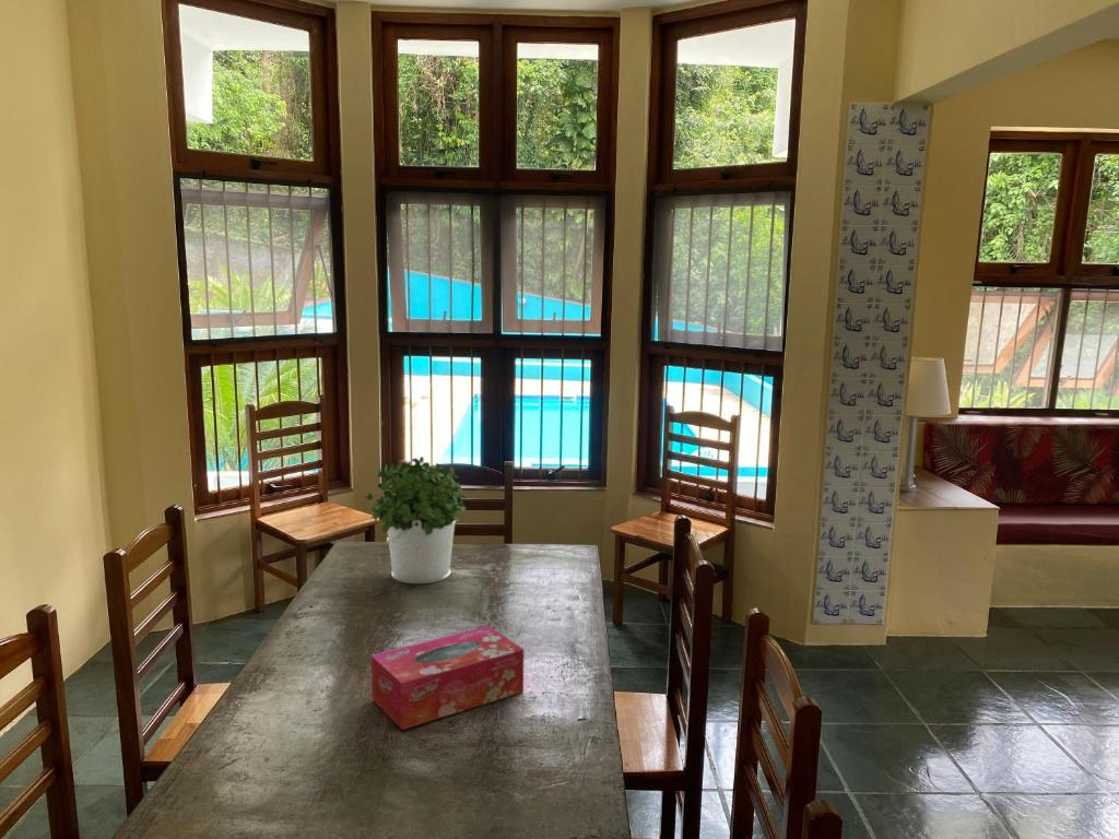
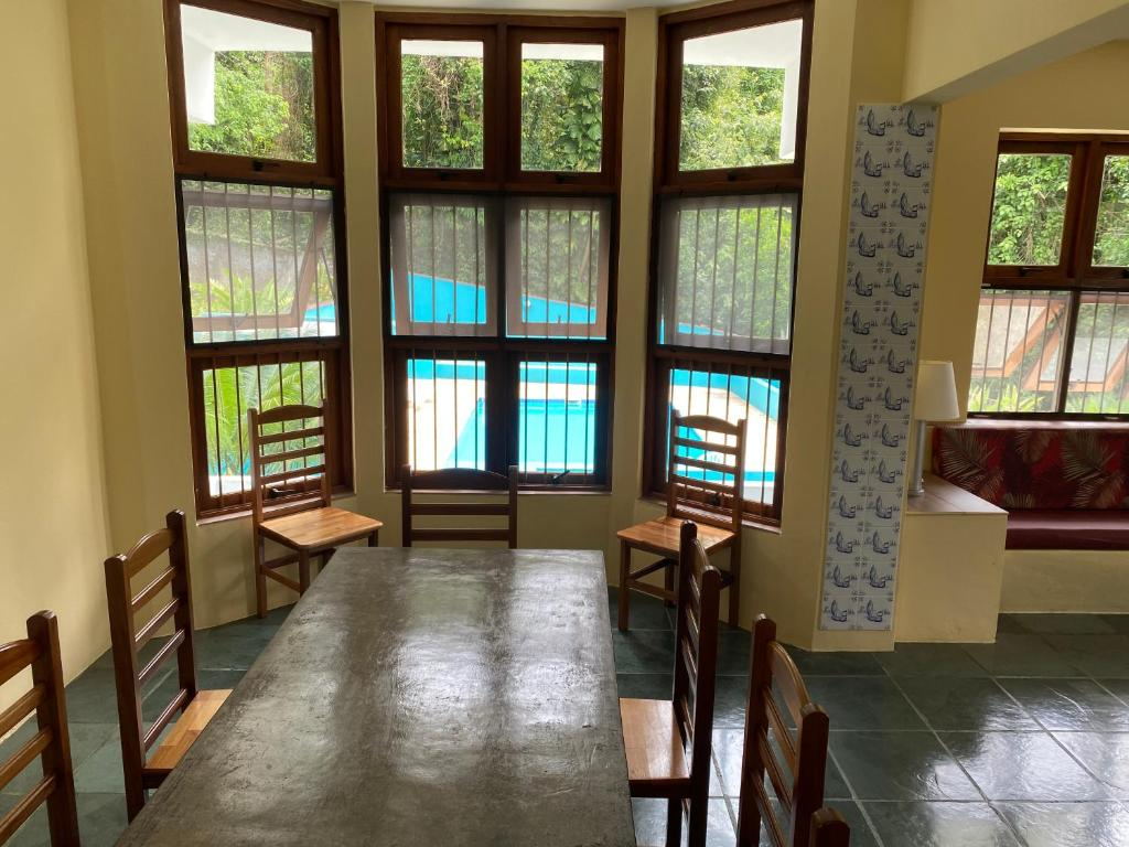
- potted plant [364,456,467,584]
- tissue box [370,625,525,731]
